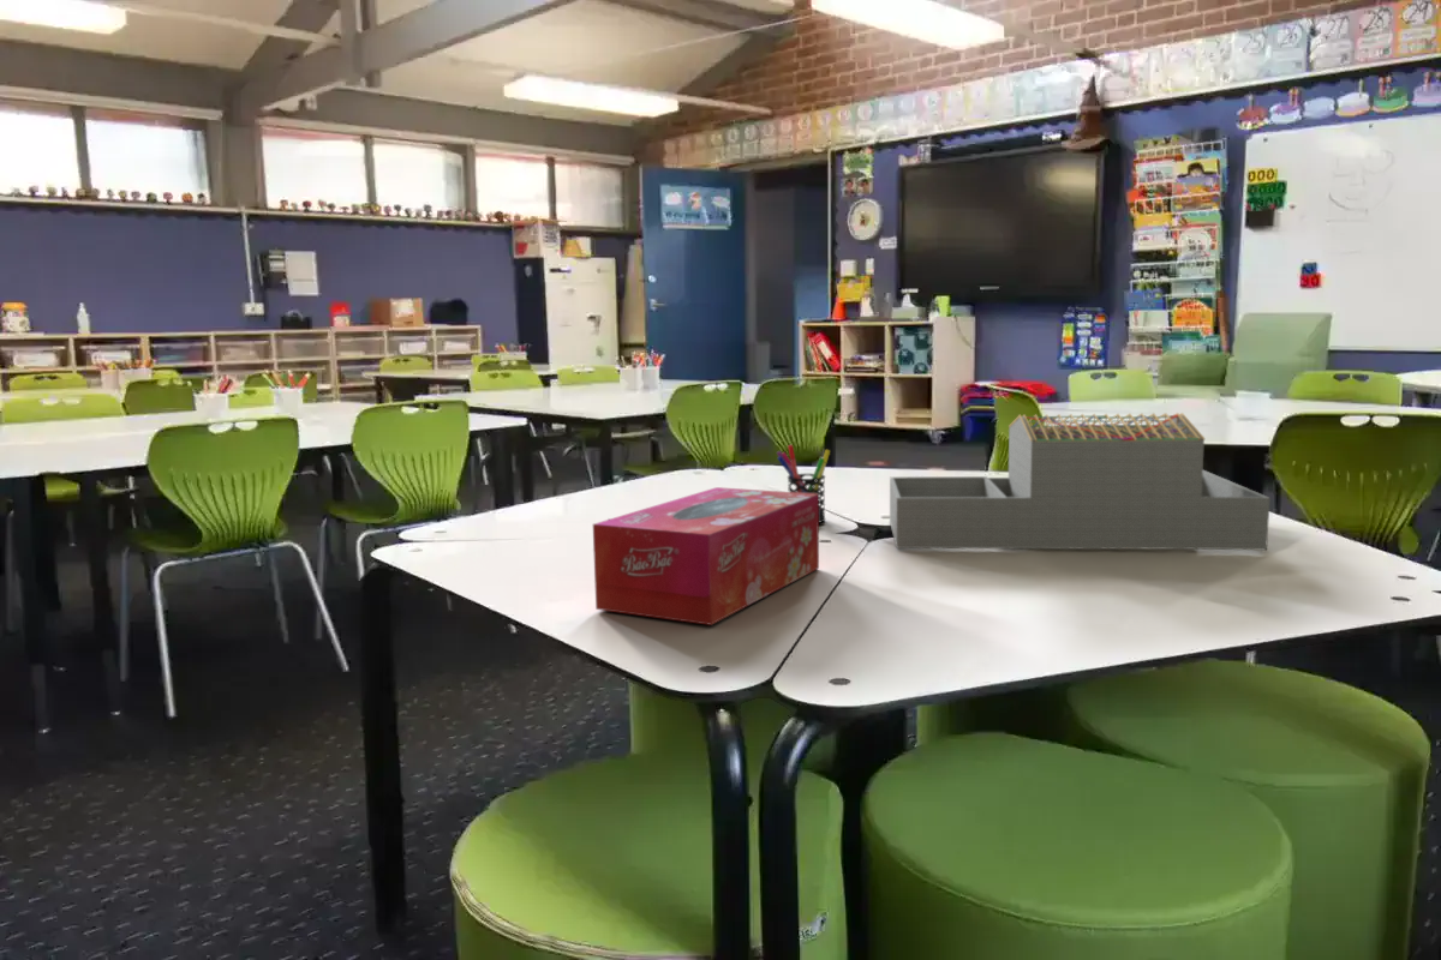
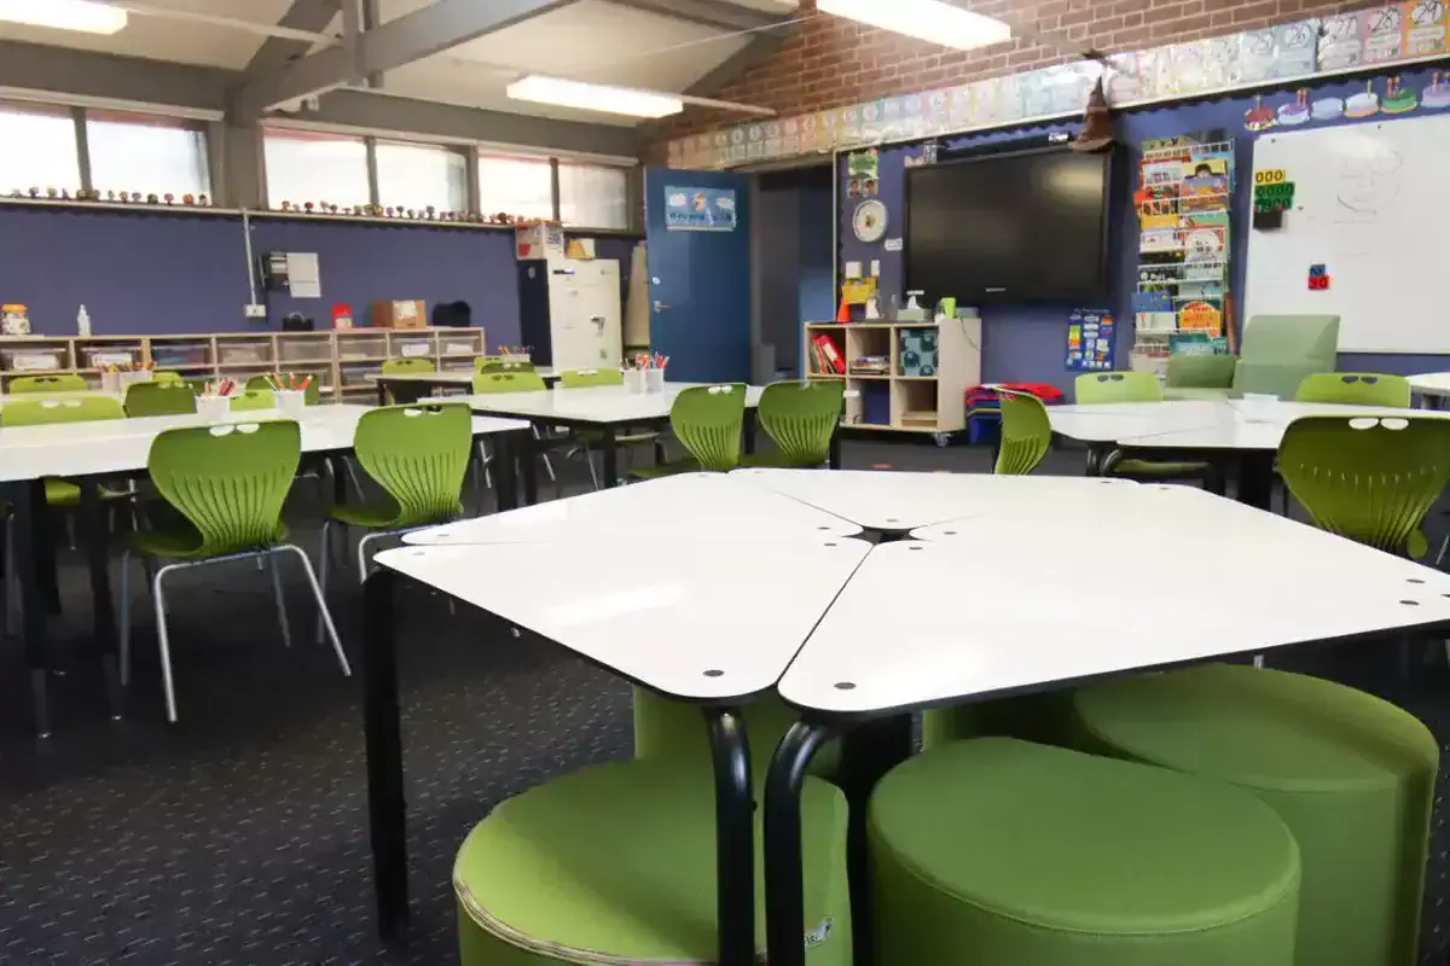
- architectural model [889,412,1270,551]
- pen holder [776,444,831,524]
- tissue box [592,486,820,626]
